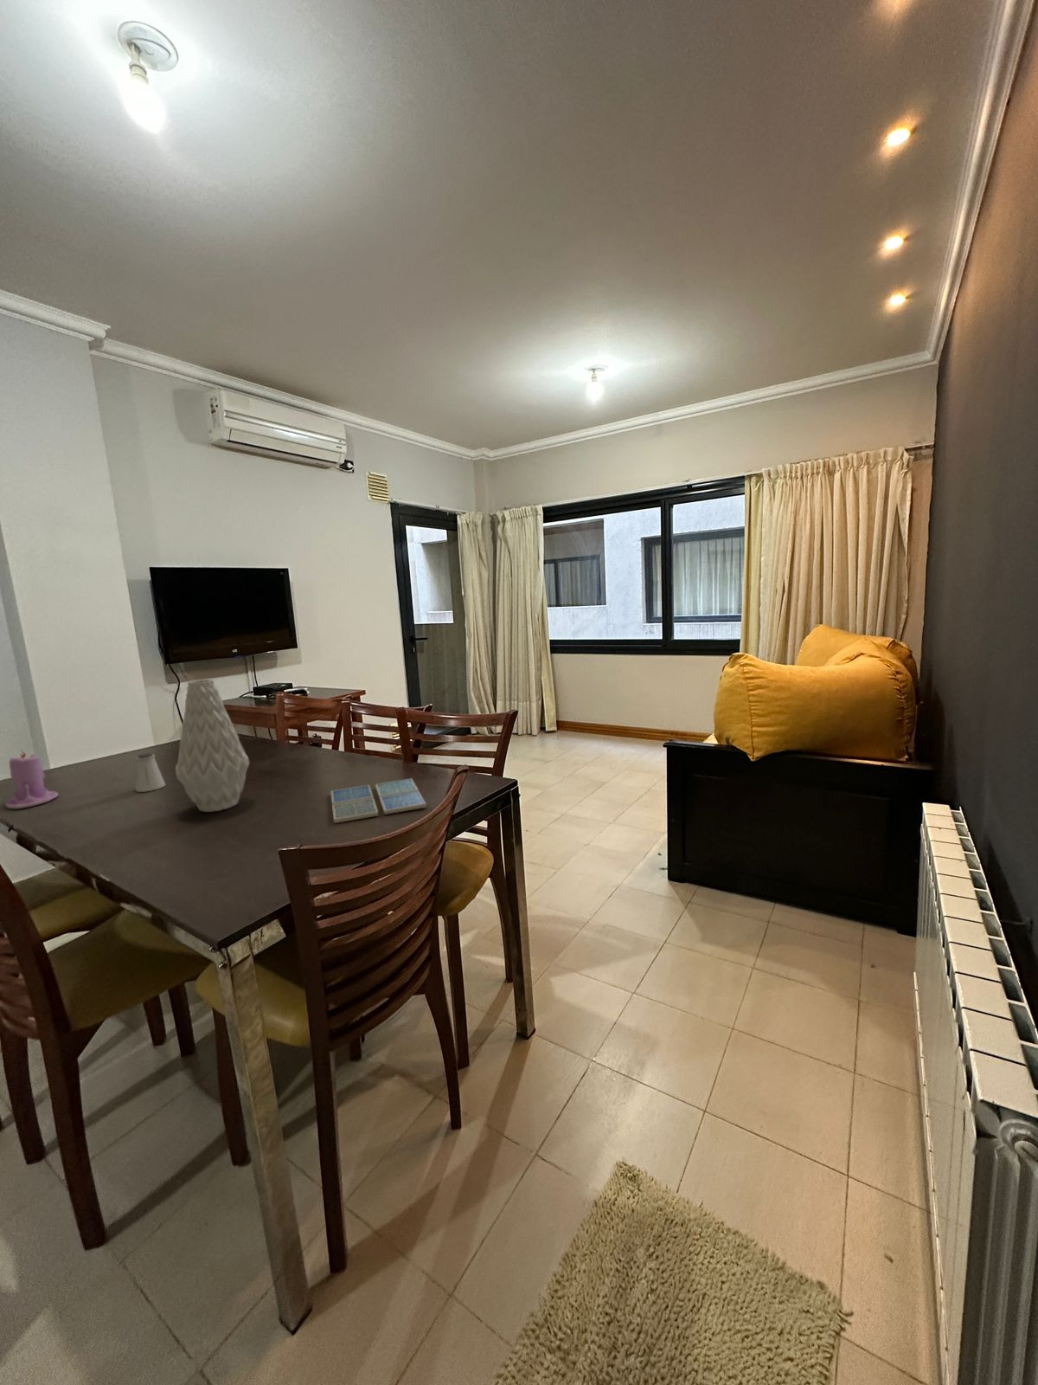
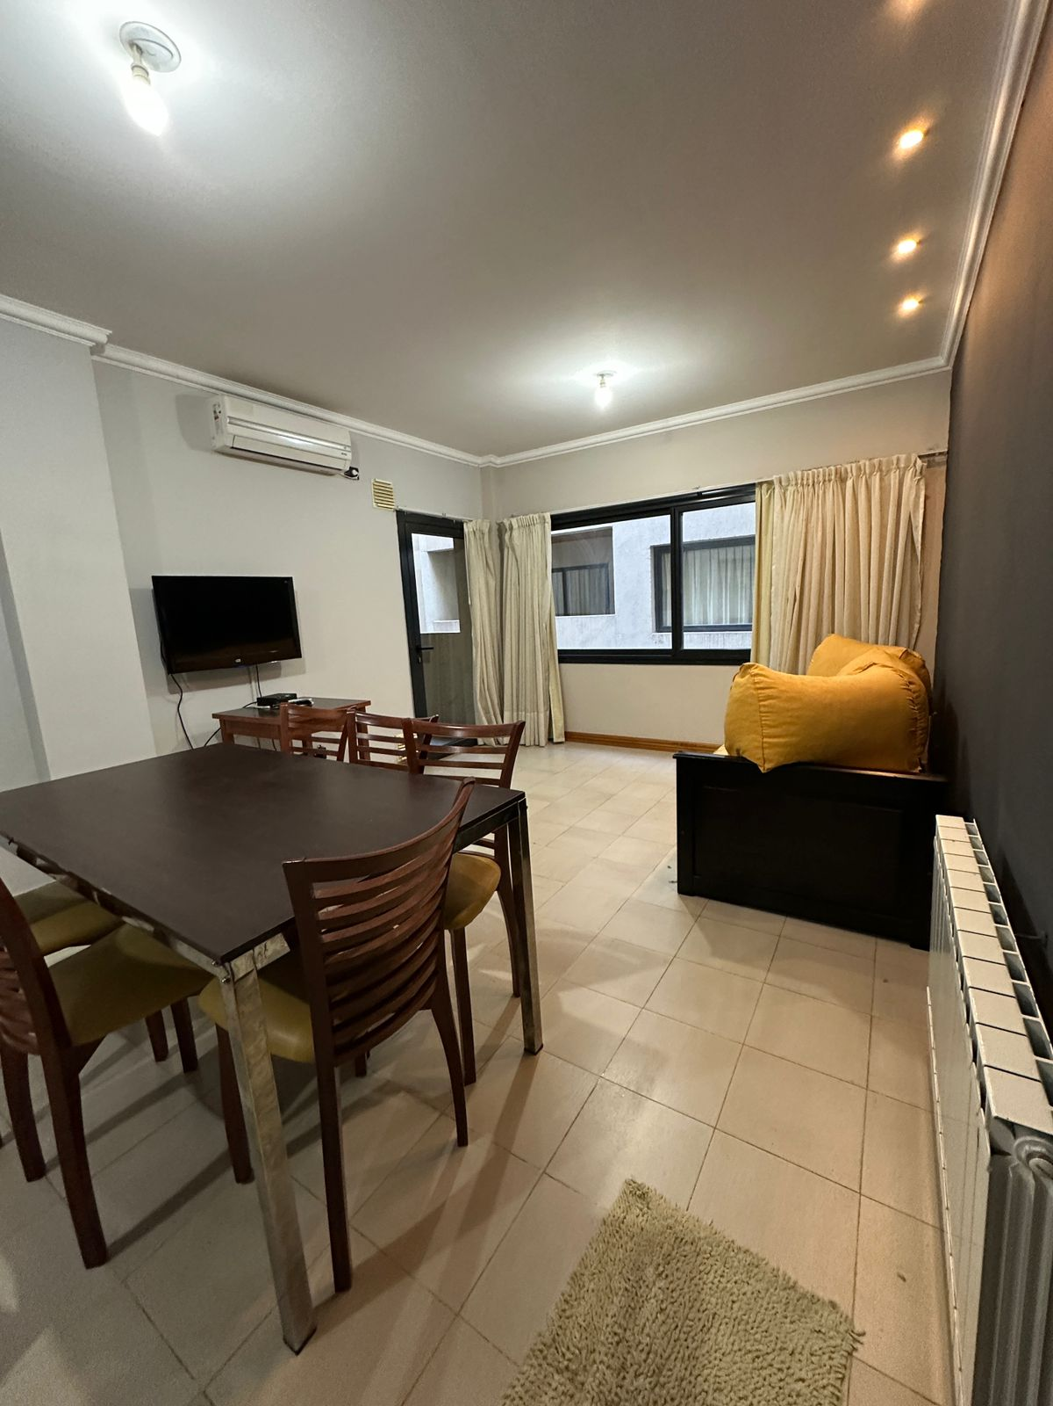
- drink coaster [329,778,427,824]
- saltshaker [135,751,166,793]
- candle [4,748,59,810]
- vase [174,678,251,812]
